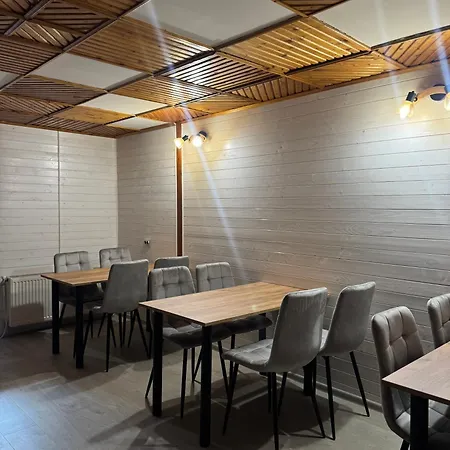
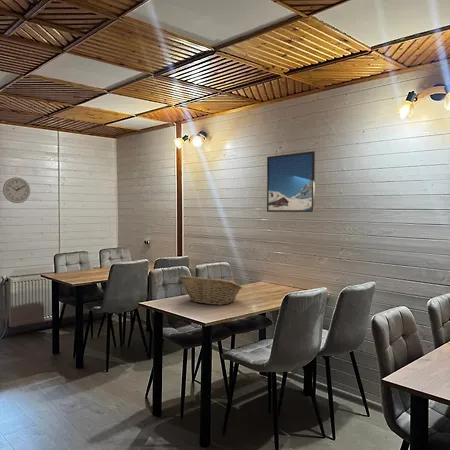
+ wall clock [2,177,31,204]
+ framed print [266,150,316,213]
+ fruit basket [179,274,243,306]
